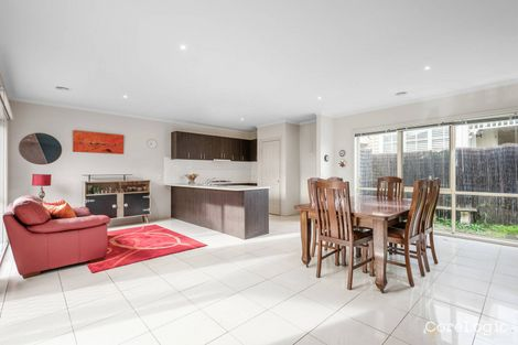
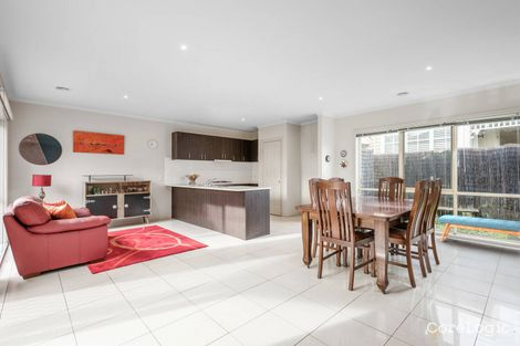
+ bench [437,214,520,242]
